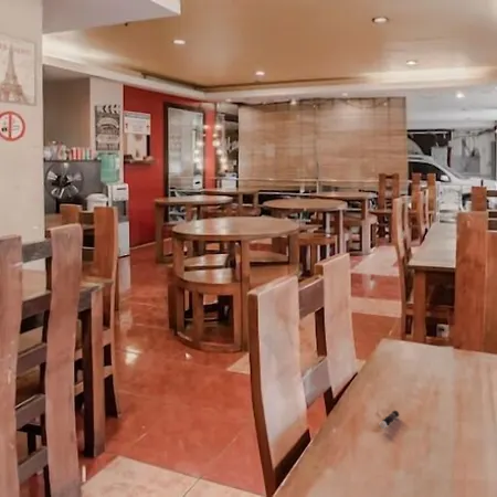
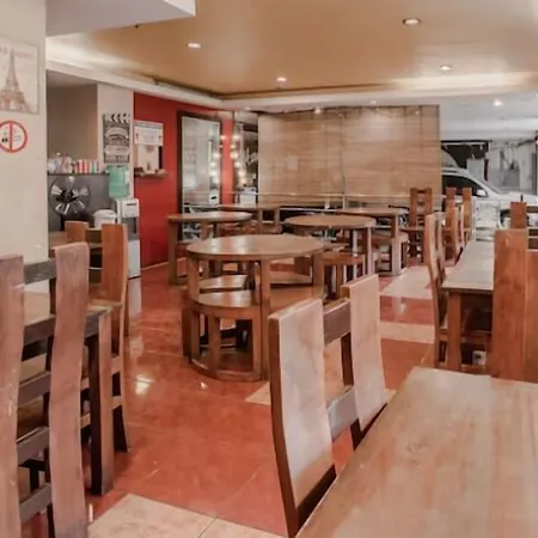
- pepper shaker [378,410,400,430]
